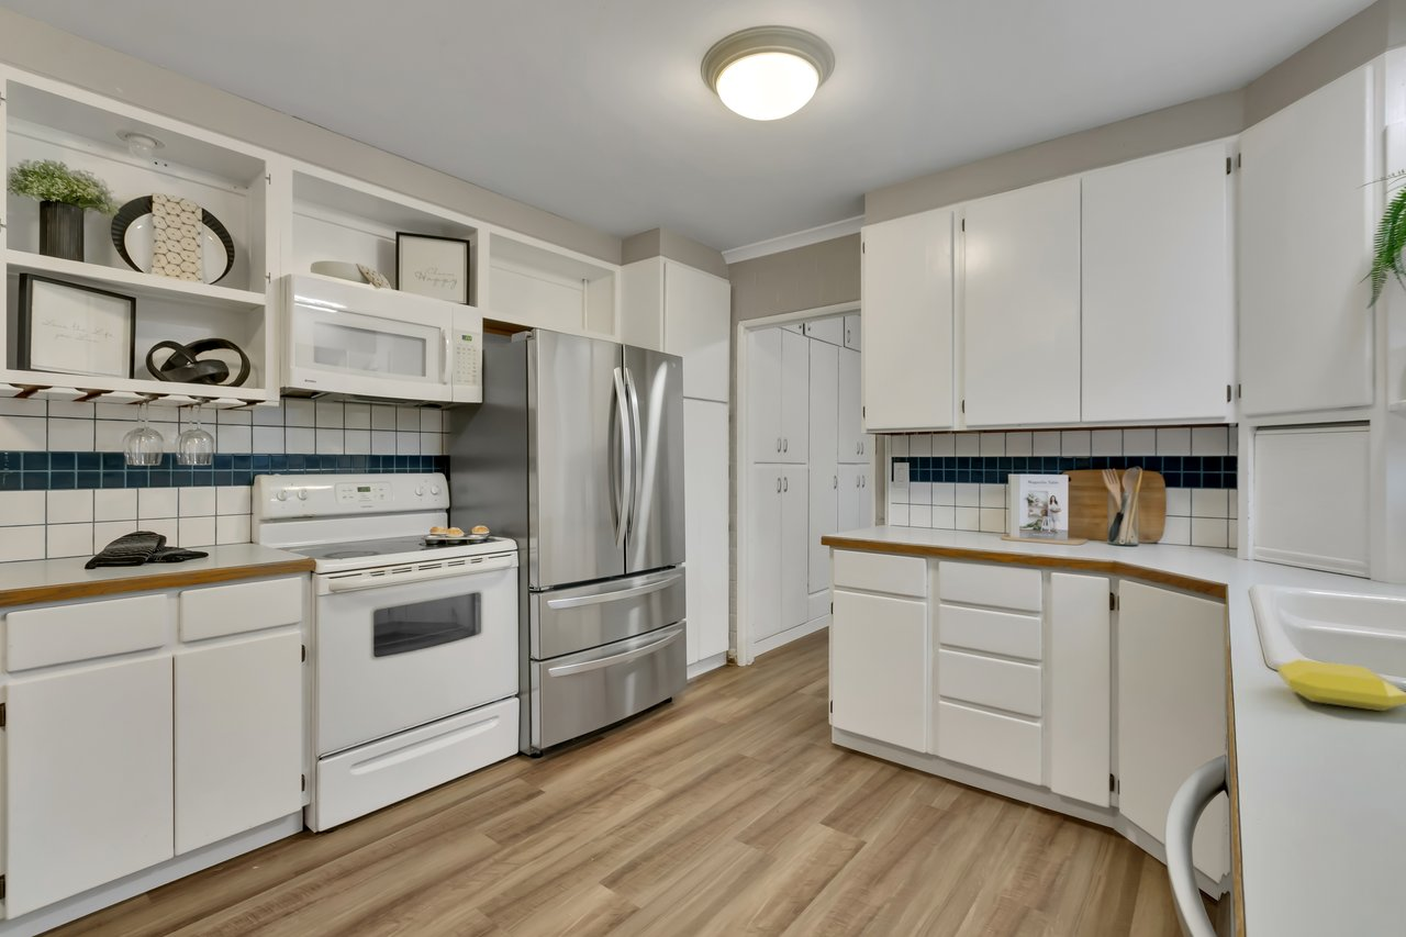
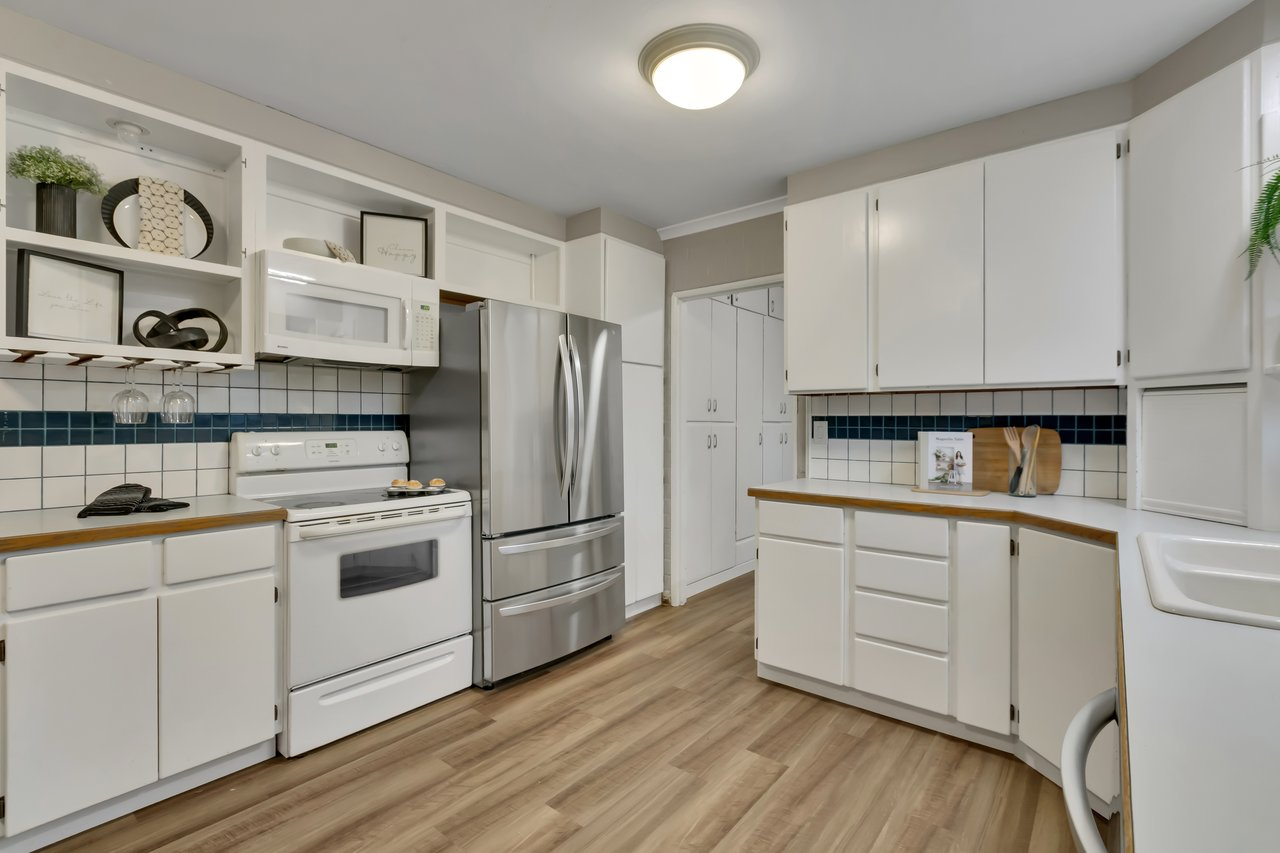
- soap bar [1276,658,1406,712]
